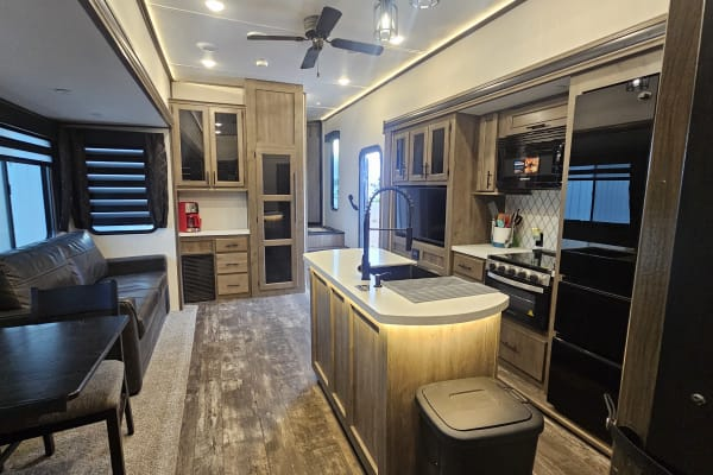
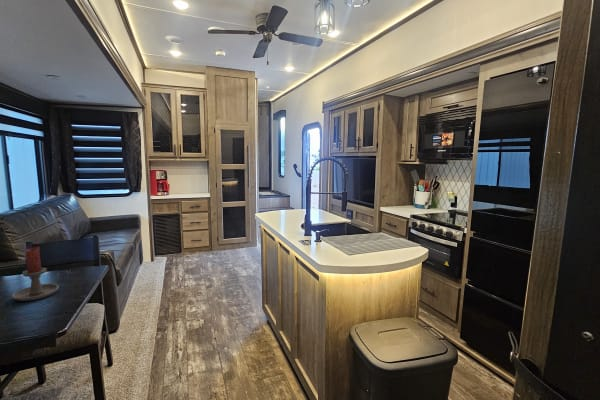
+ candle holder [11,246,60,302]
